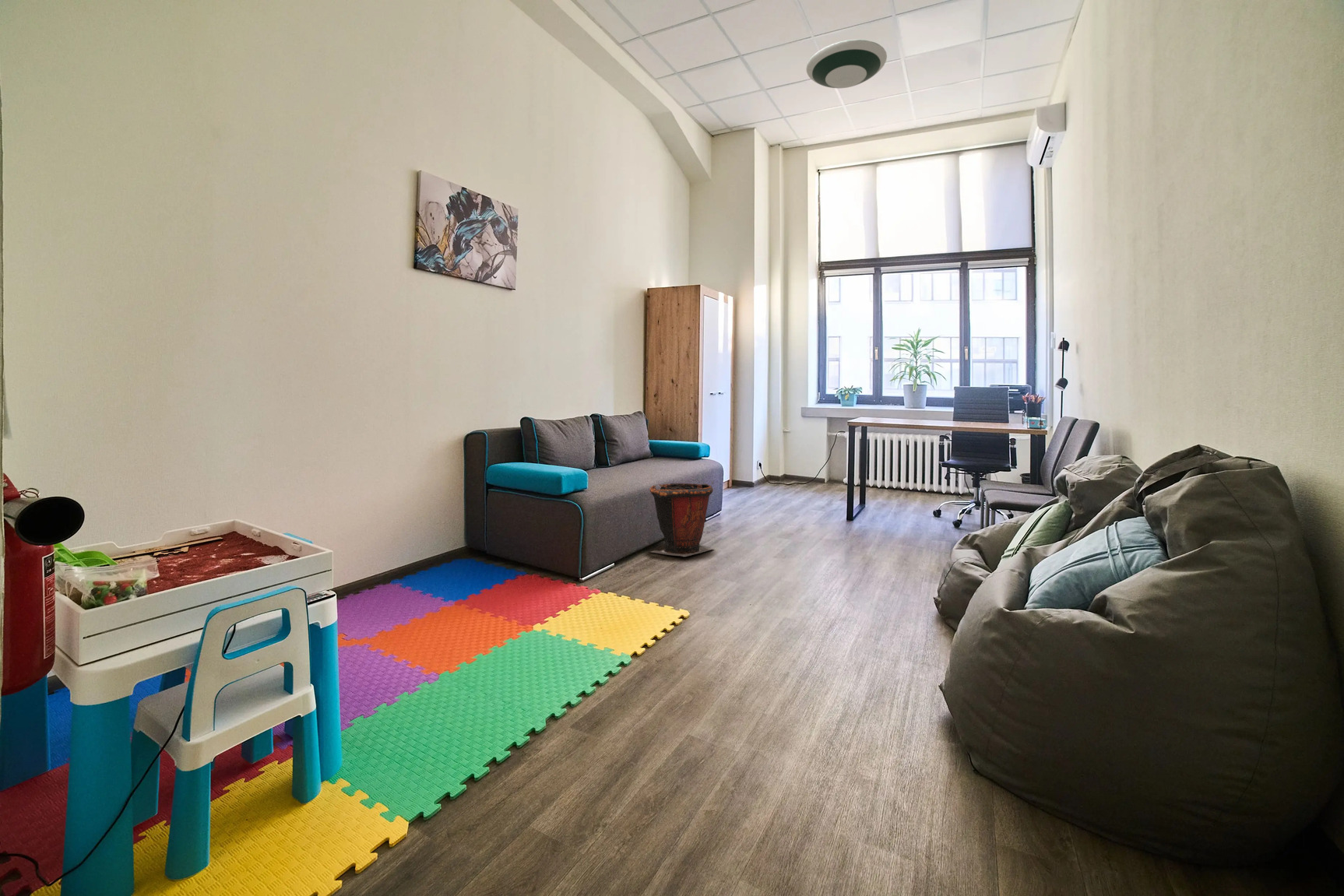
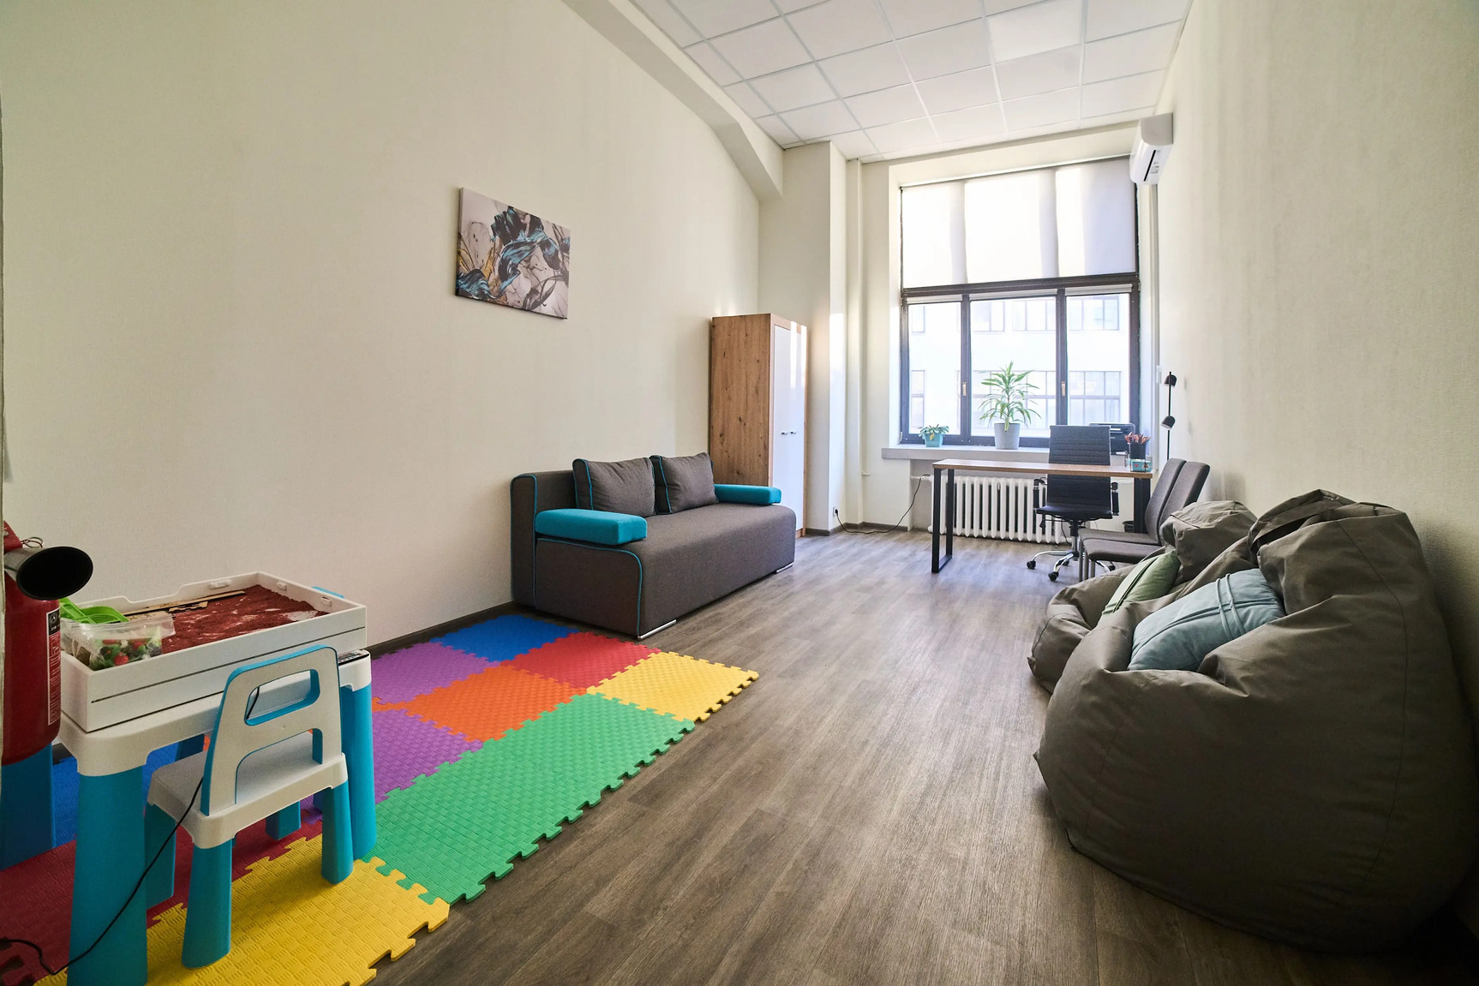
- waste bin [649,480,714,557]
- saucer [806,39,888,89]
